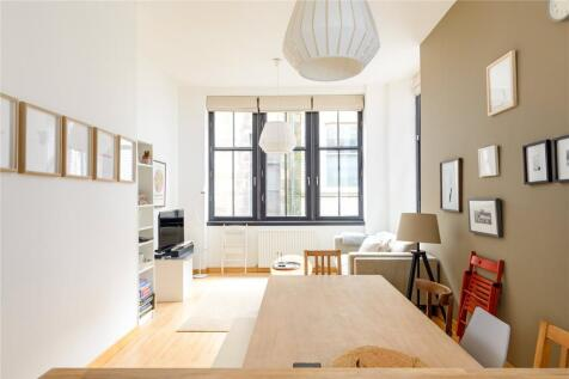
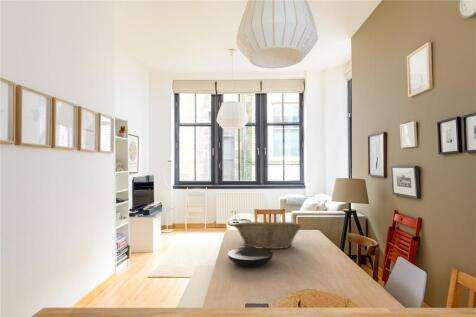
+ fruit basket [233,219,302,250]
+ plate [227,246,274,268]
